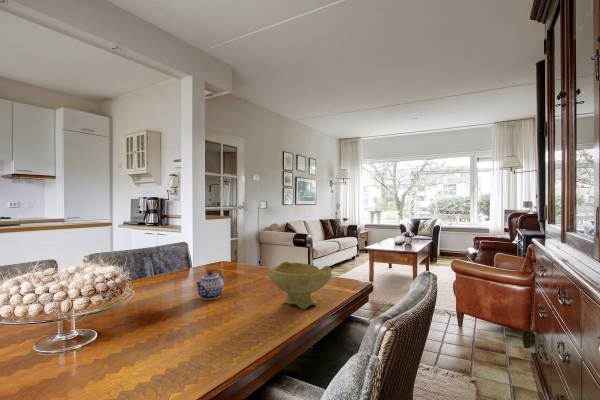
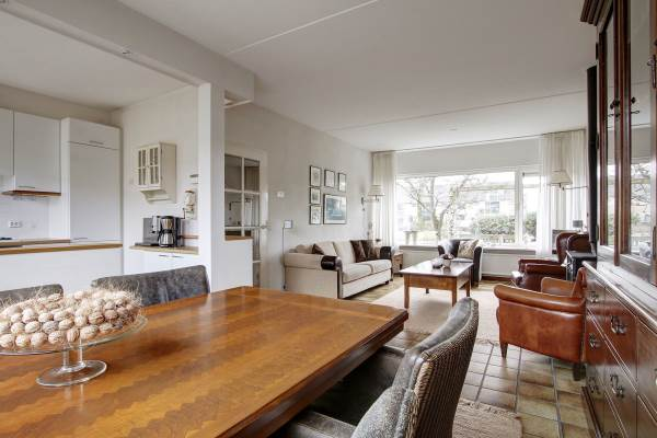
- teapot [194,270,225,301]
- bowl [268,261,333,310]
